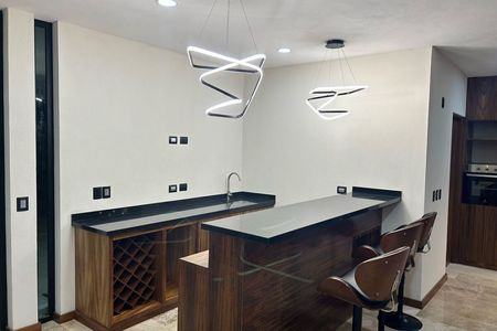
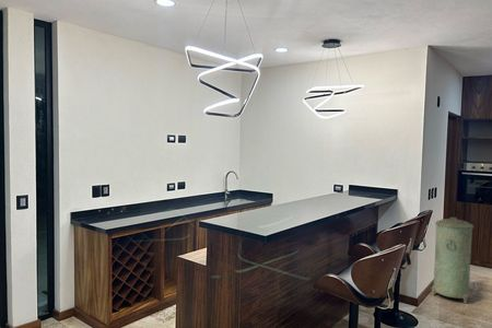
+ trash can [431,216,475,304]
